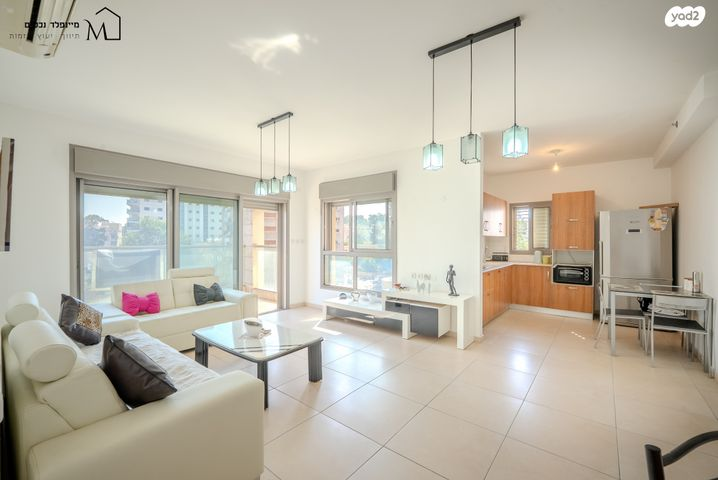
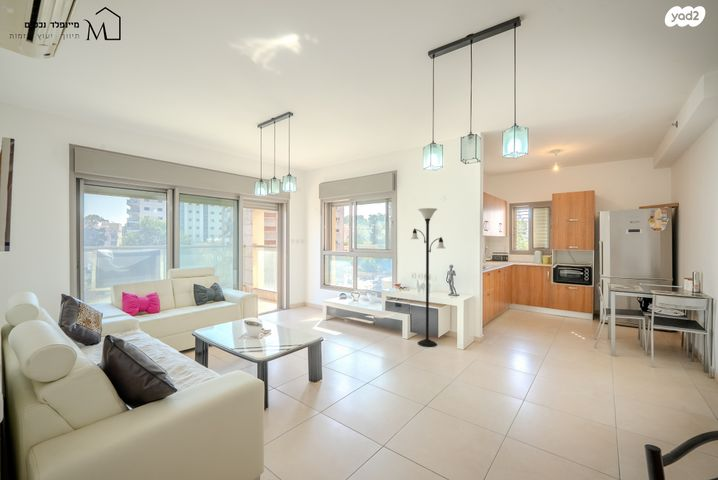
+ floor lamp [410,207,446,348]
